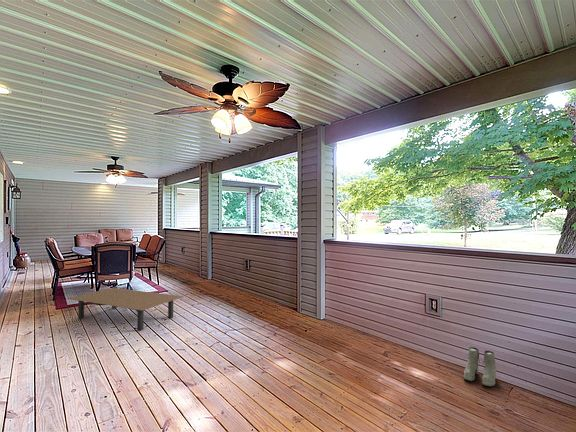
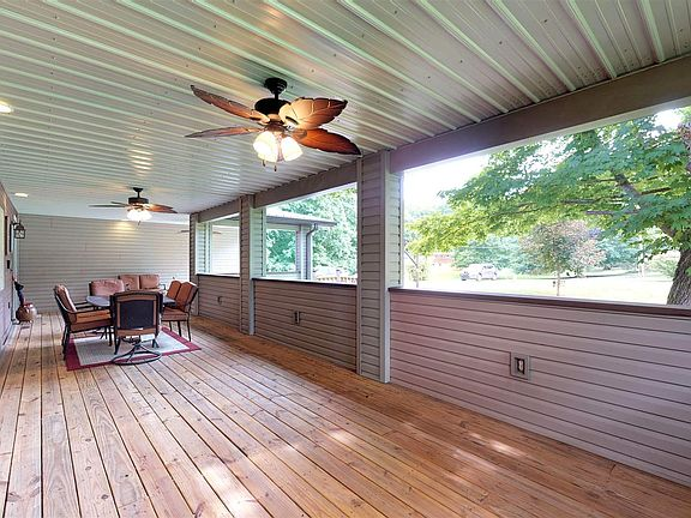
- boots [463,346,498,387]
- coffee table [66,287,184,331]
